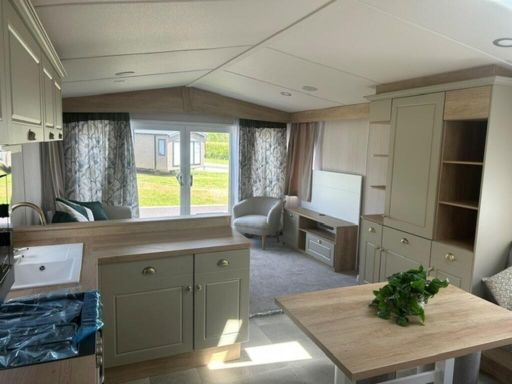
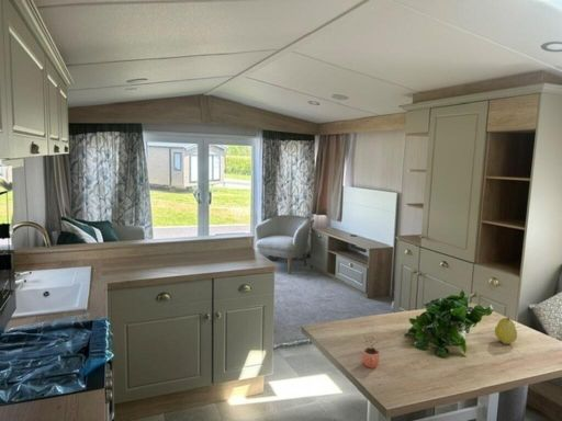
+ fruit [494,316,518,345]
+ cocoa [361,335,381,369]
